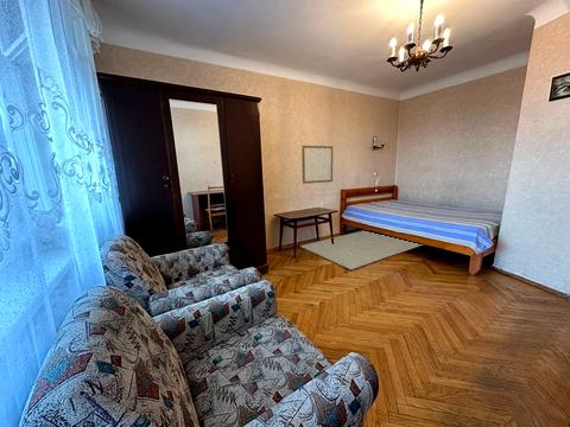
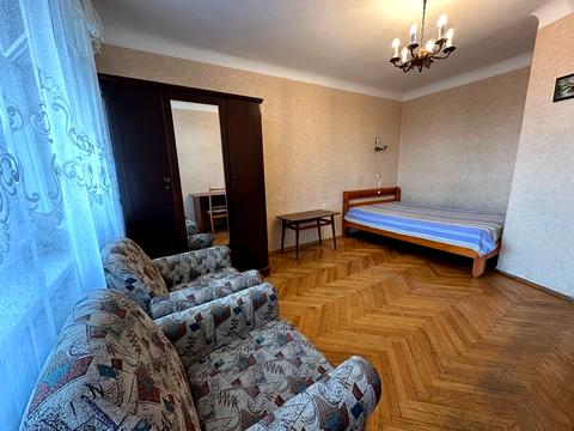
- rug [299,229,424,270]
- wall art [300,145,334,185]
